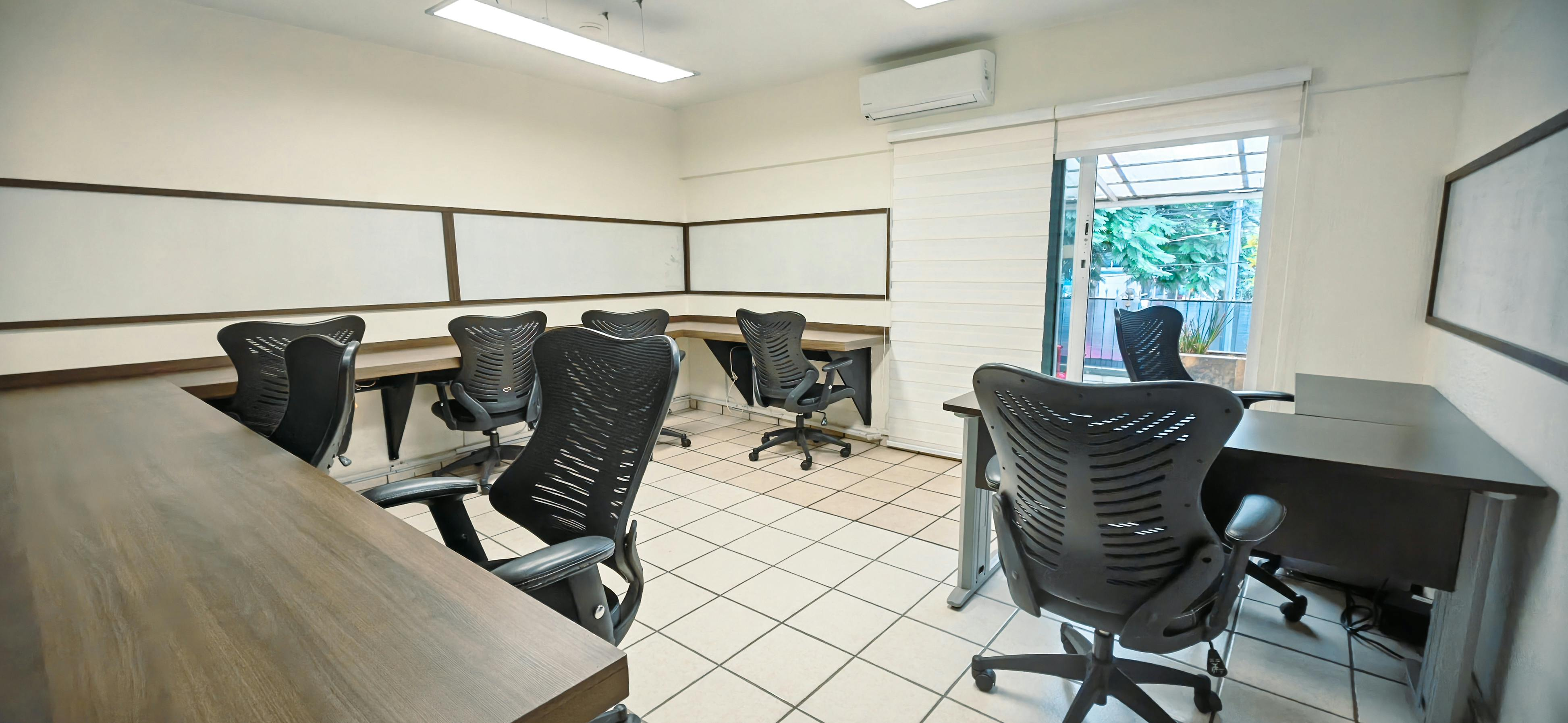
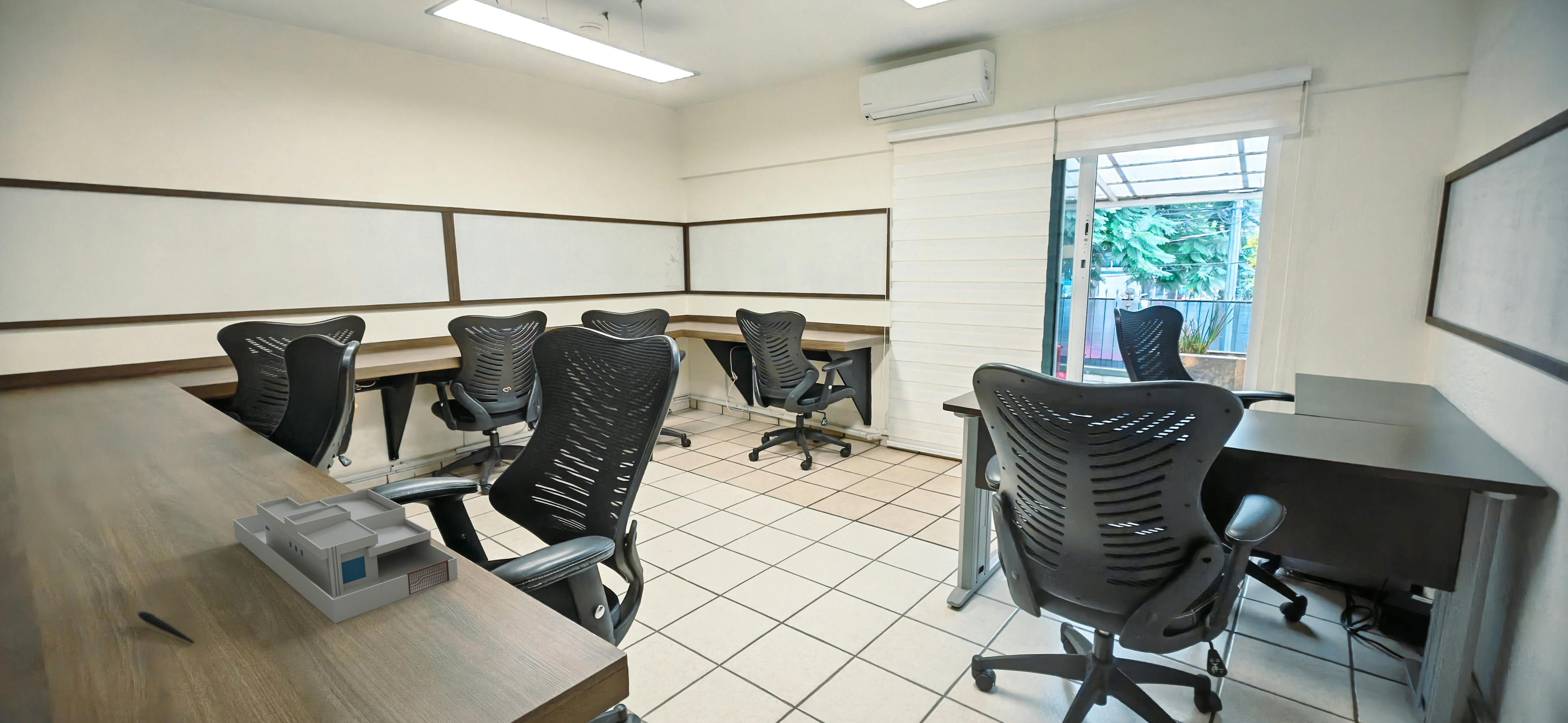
+ desk organizer [233,489,458,624]
+ pen [137,611,195,644]
